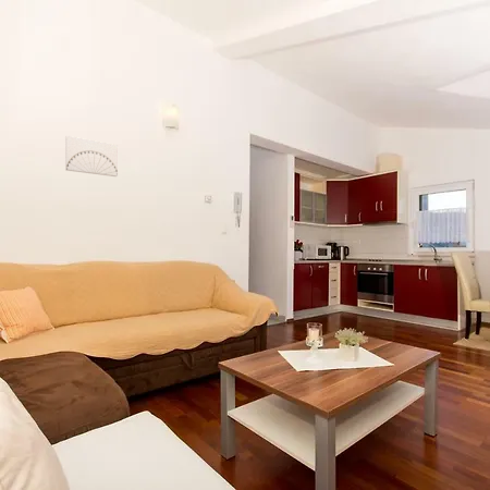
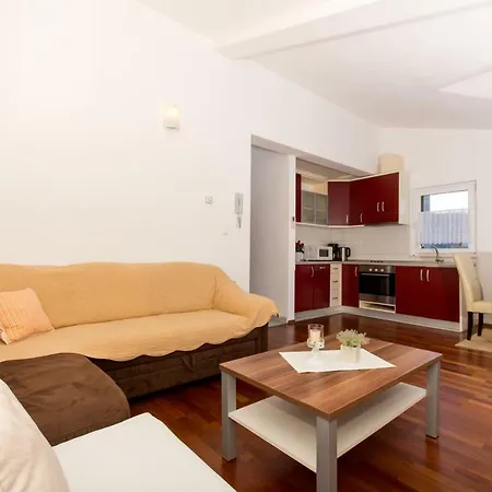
- wall art [64,135,119,177]
